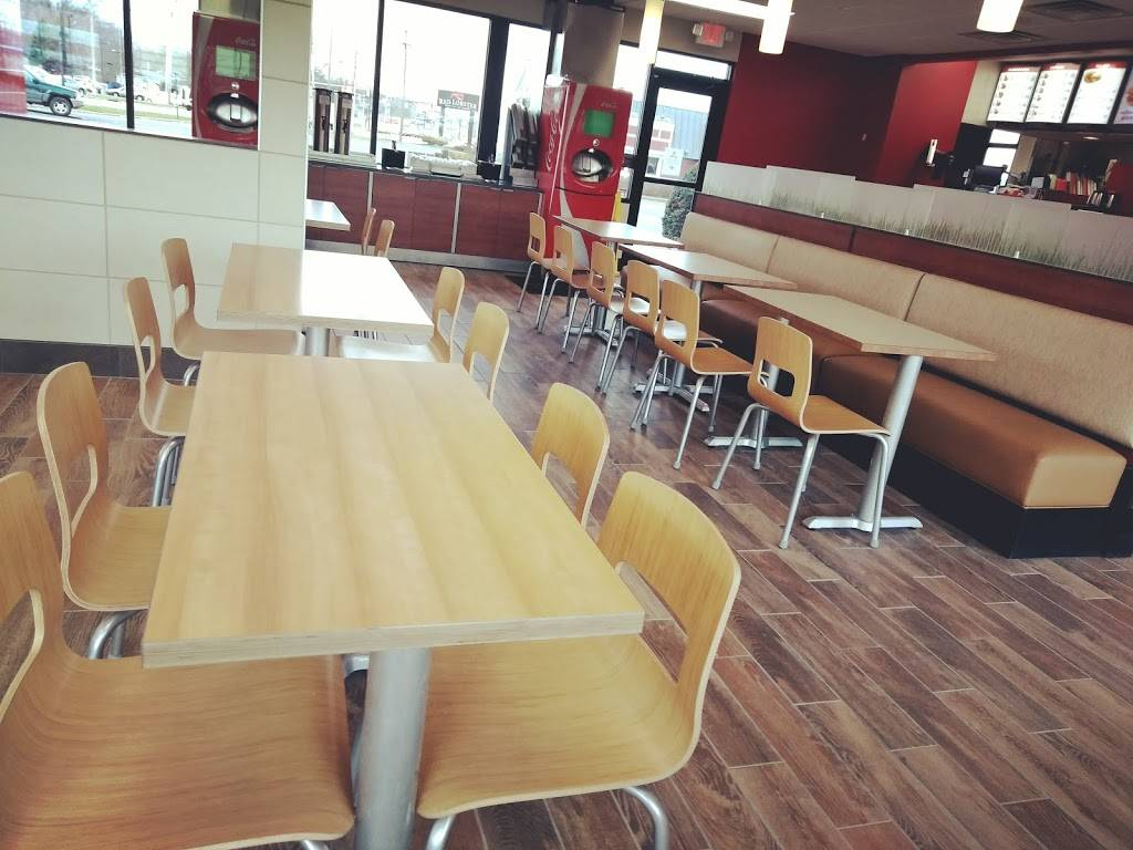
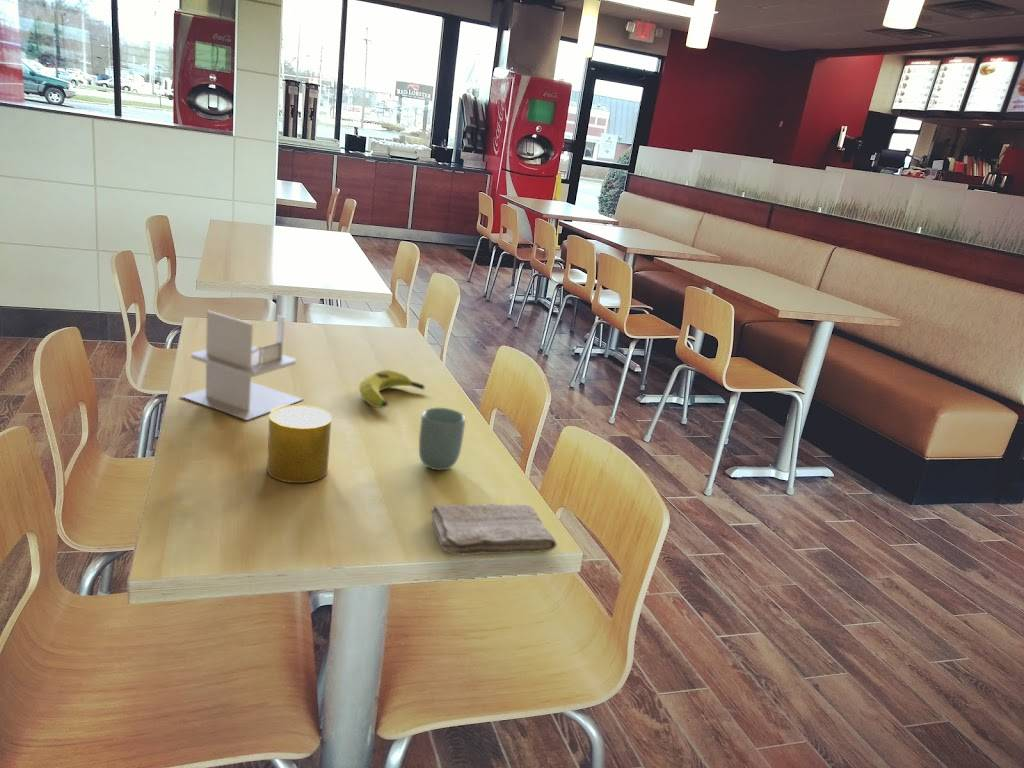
+ napkin holder [180,310,304,421]
+ cup [418,407,466,471]
+ banana [358,369,426,409]
+ cup [266,404,332,484]
+ washcloth [429,503,558,557]
